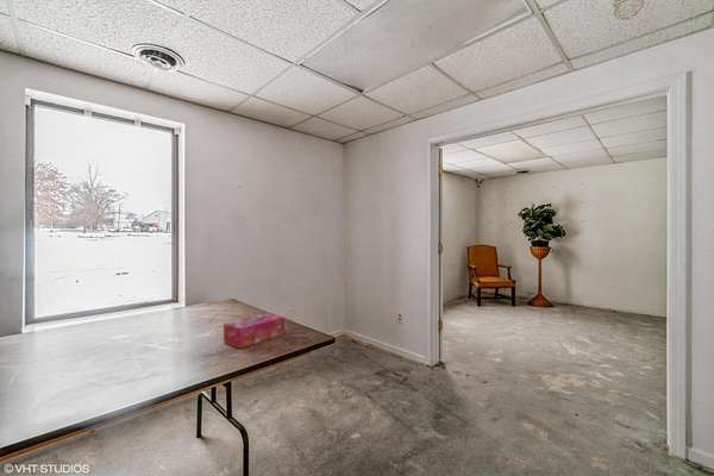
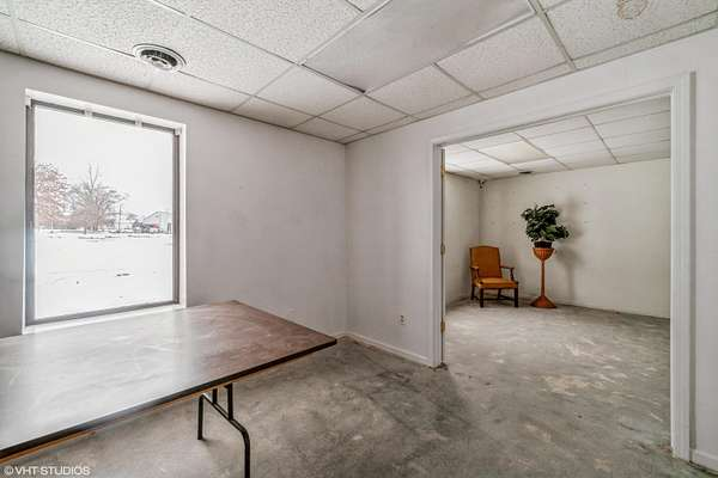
- tissue box [223,312,286,350]
